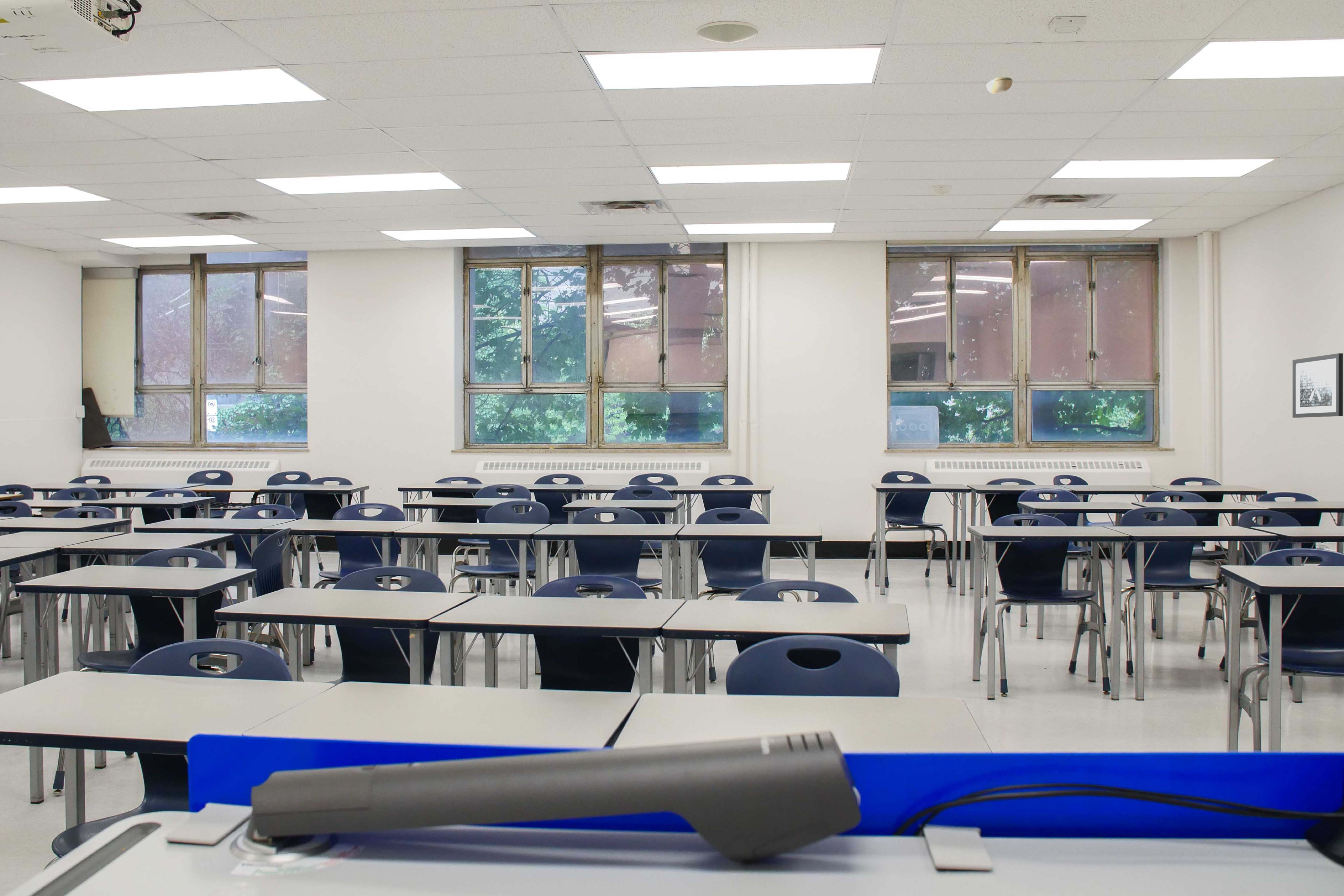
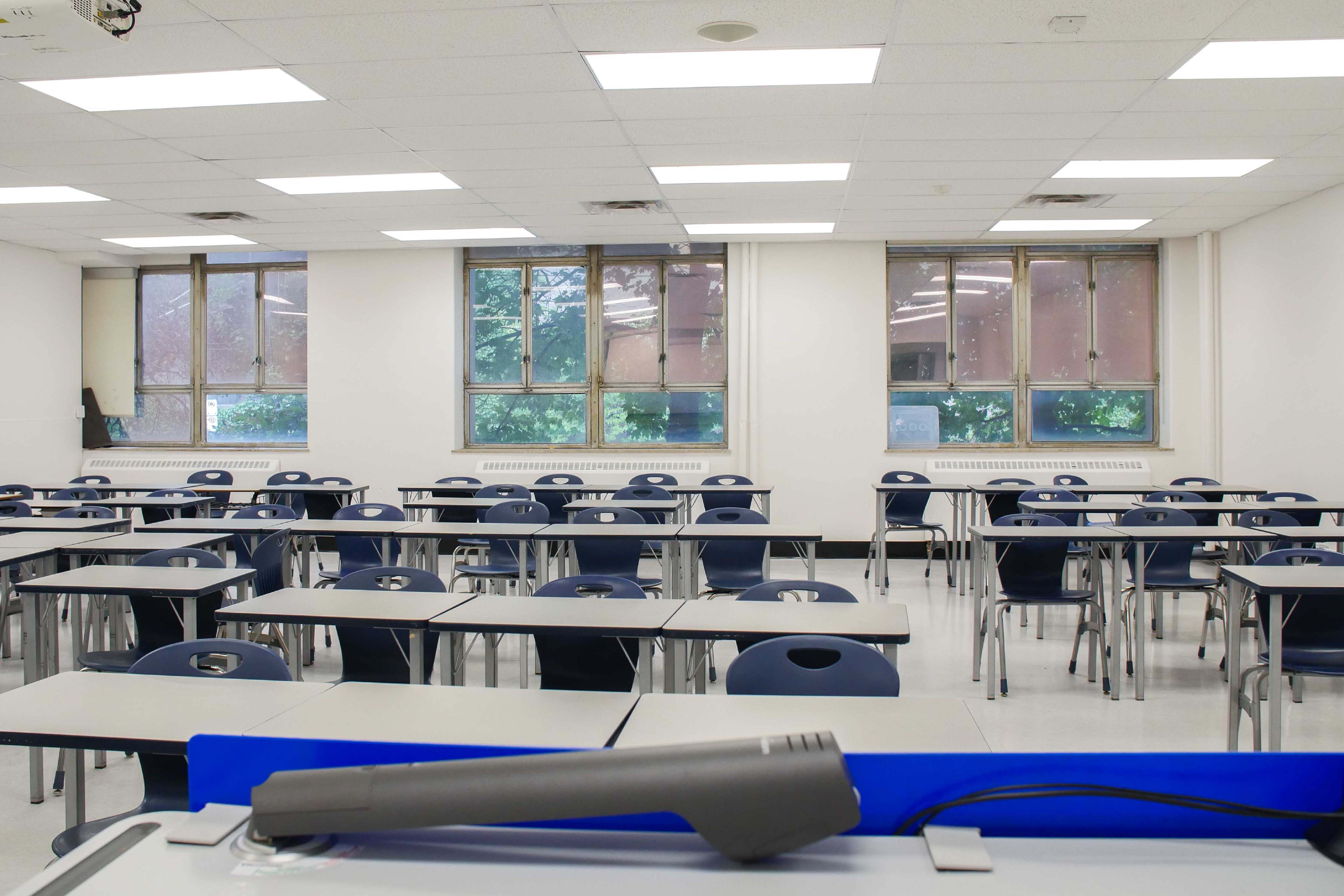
- smoke detector [986,77,1013,94]
- wall art [1292,353,1343,418]
